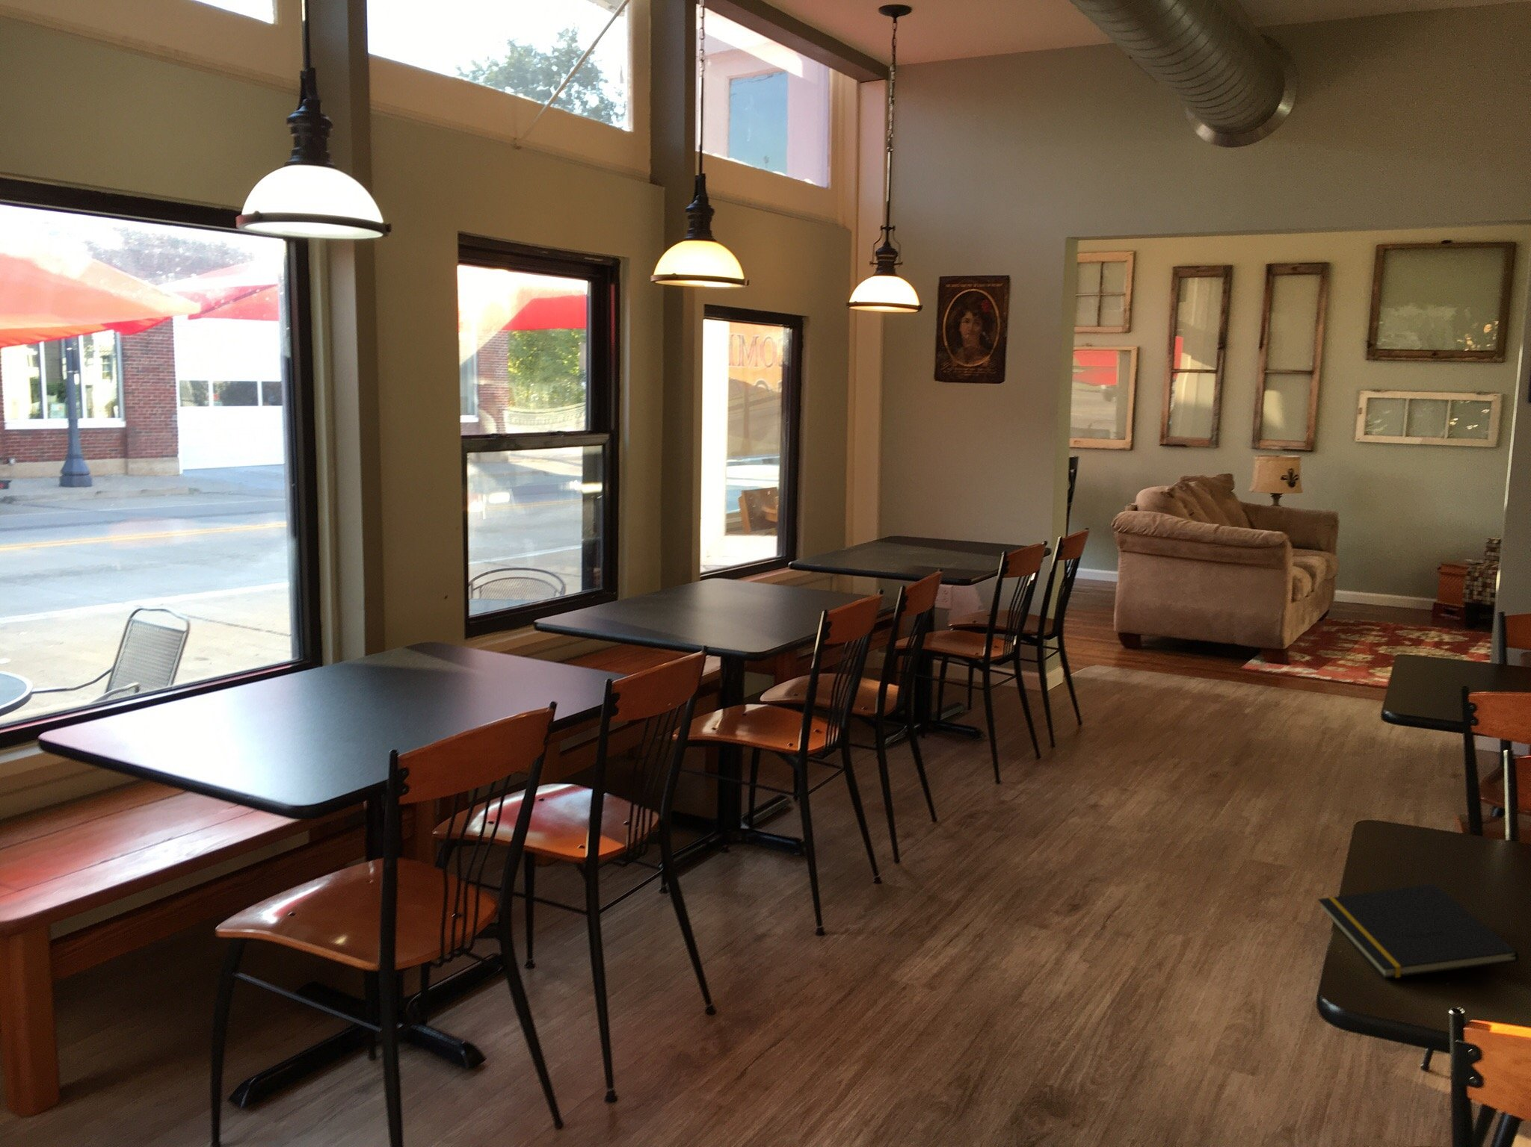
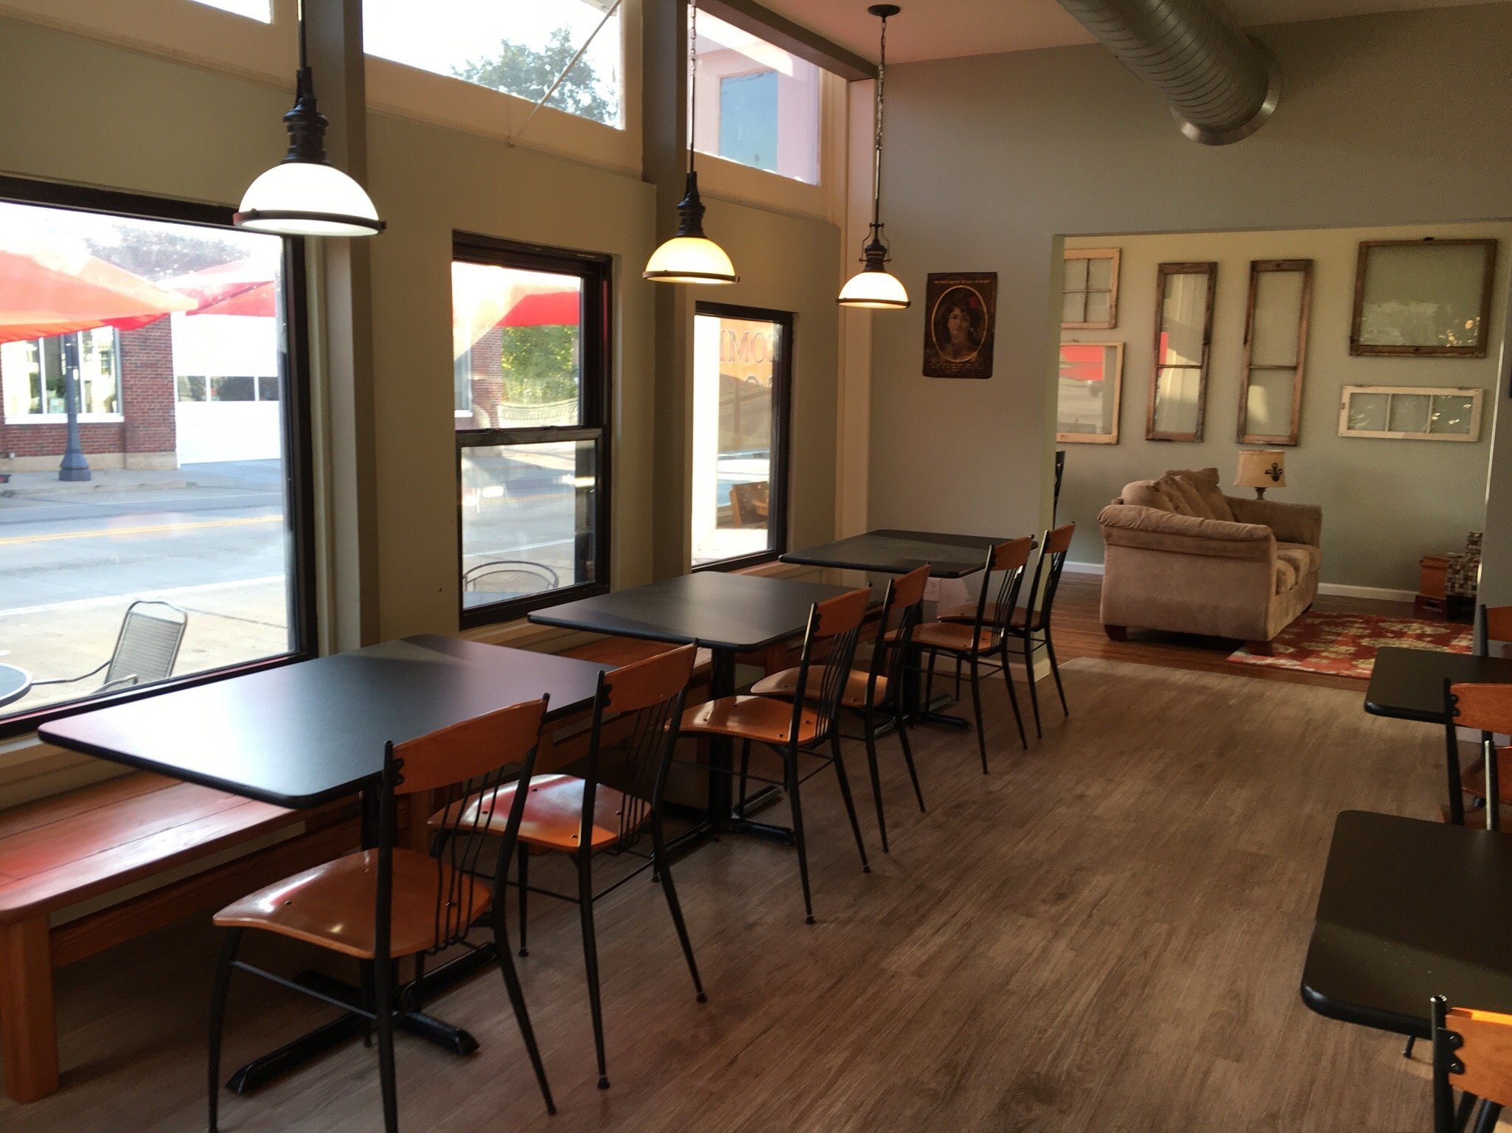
- notepad [1318,883,1520,980]
